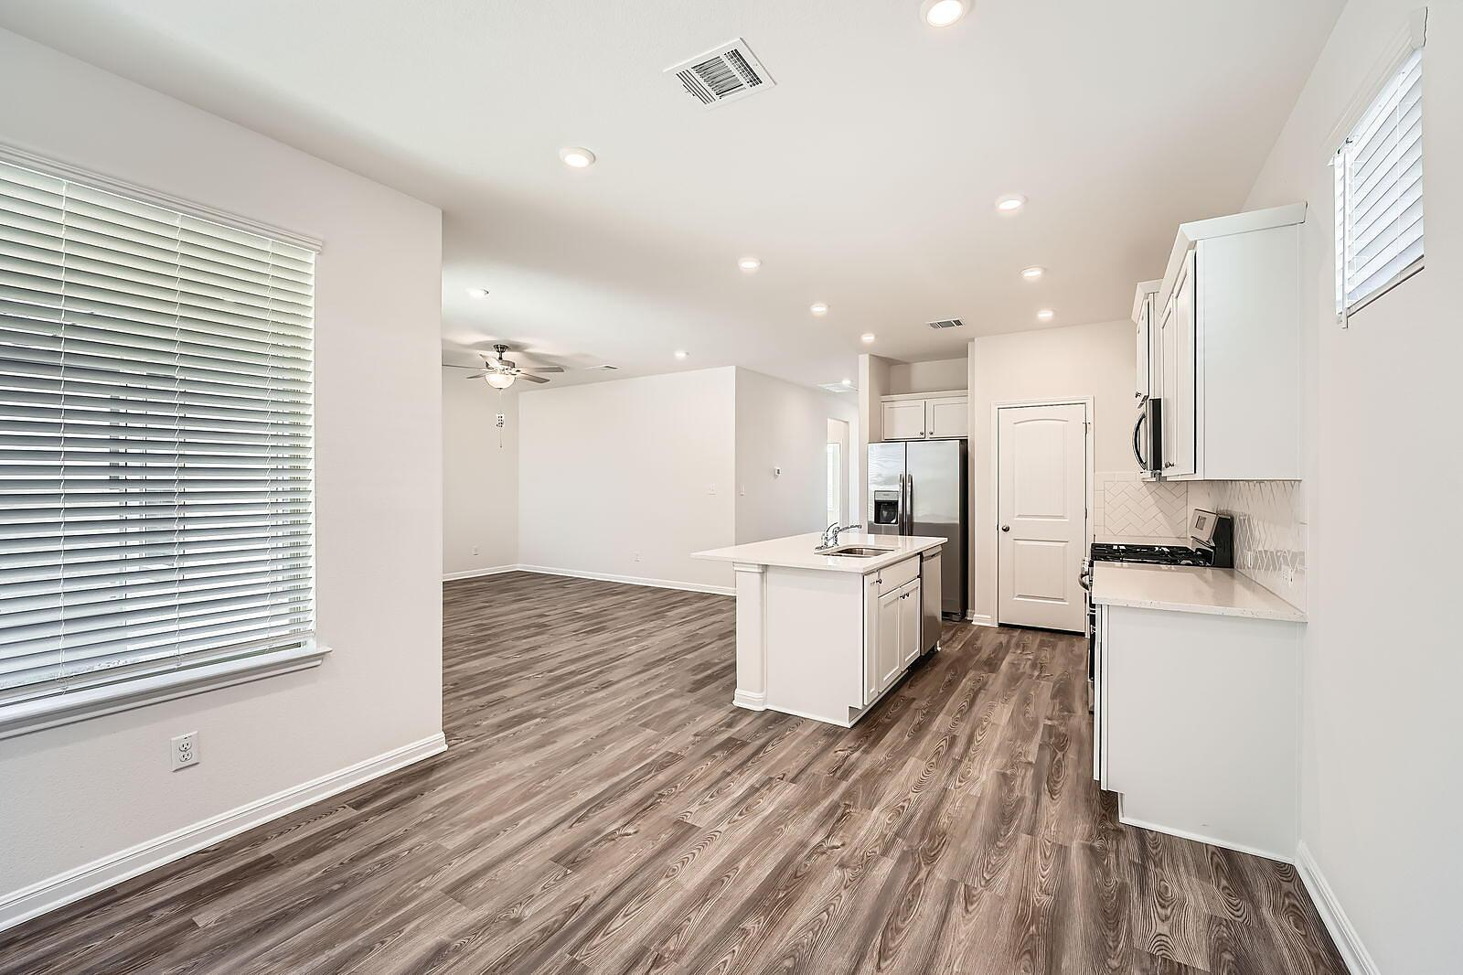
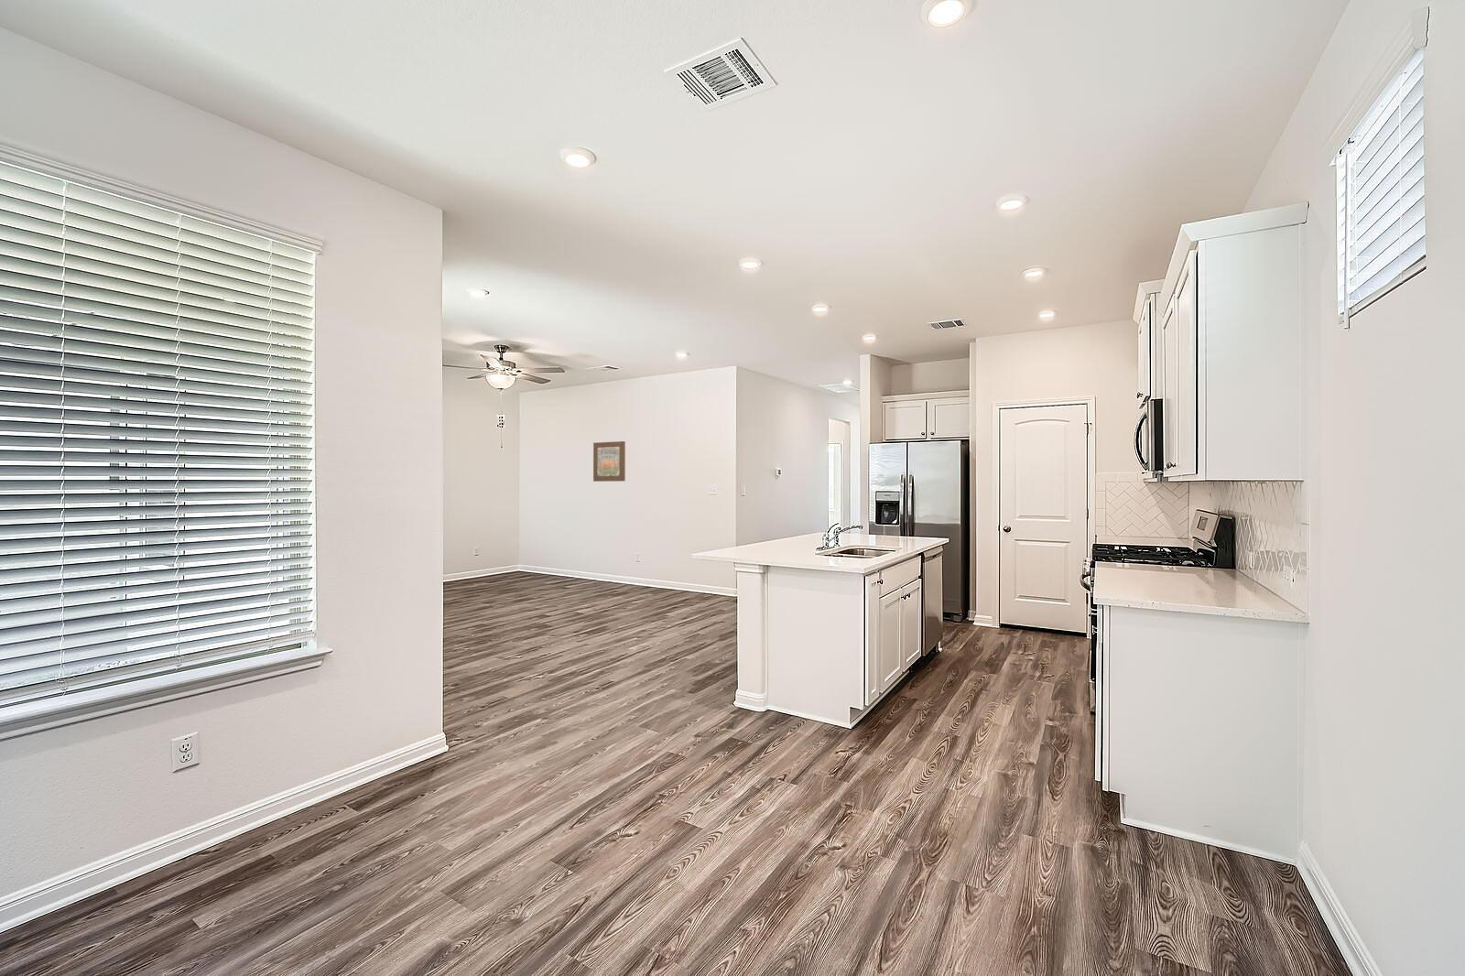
+ wall art [593,440,626,483]
